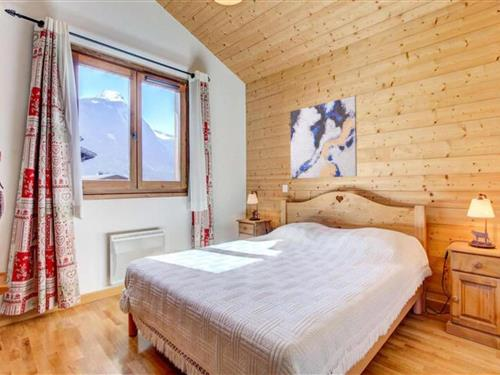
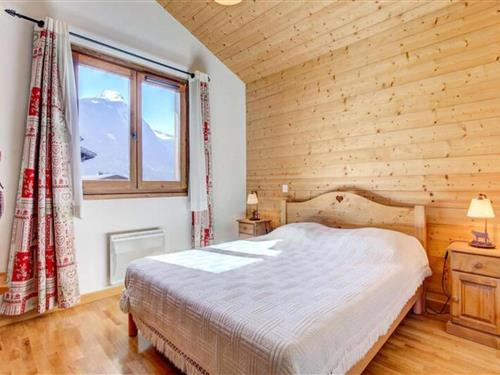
- wall art [289,95,358,180]
